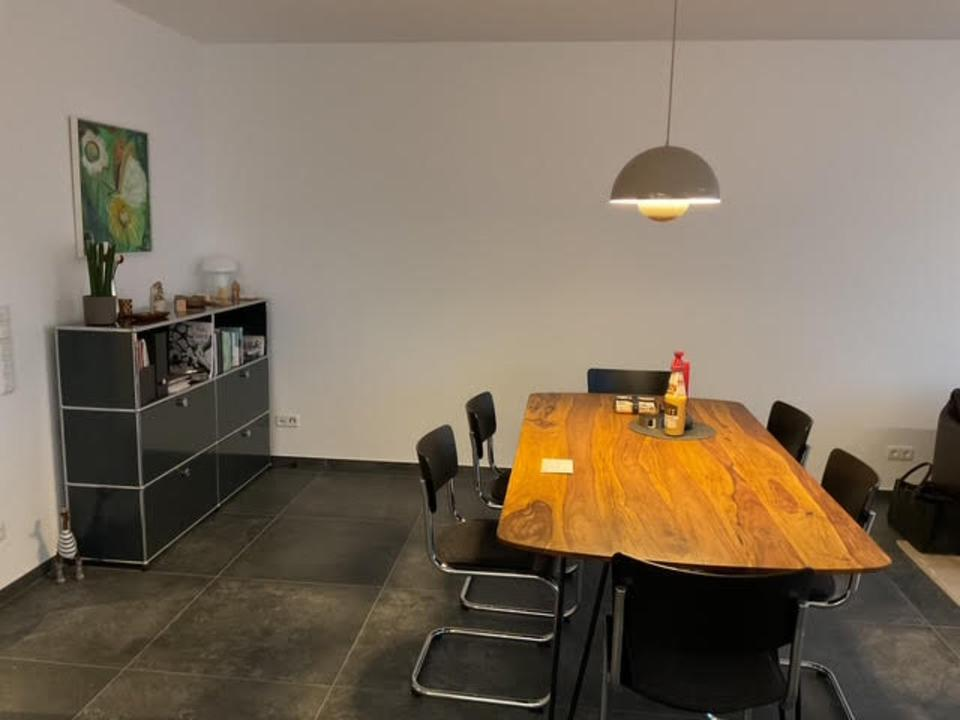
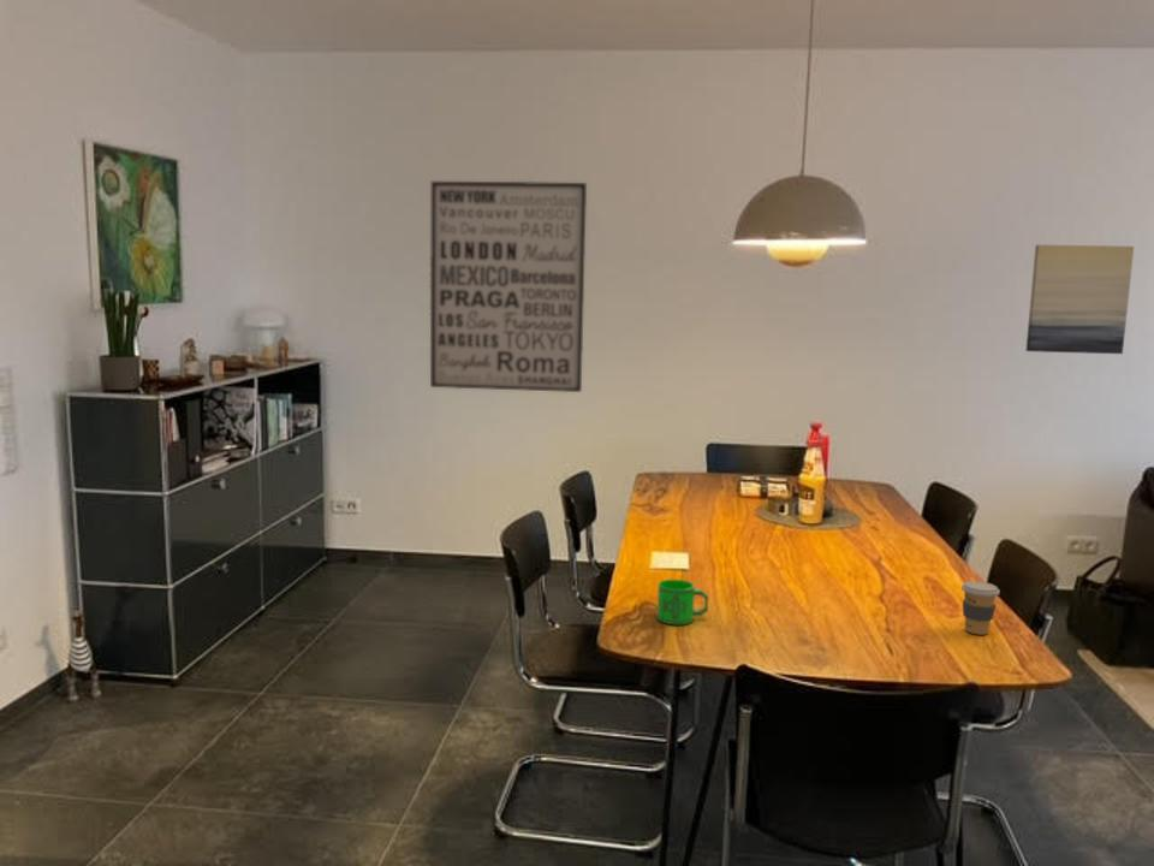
+ mug [656,579,709,625]
+ wall art [429,180,588,393]
+ coffee cup [960,580,1001,636]
+ wall art [1025,244,1135,355]
